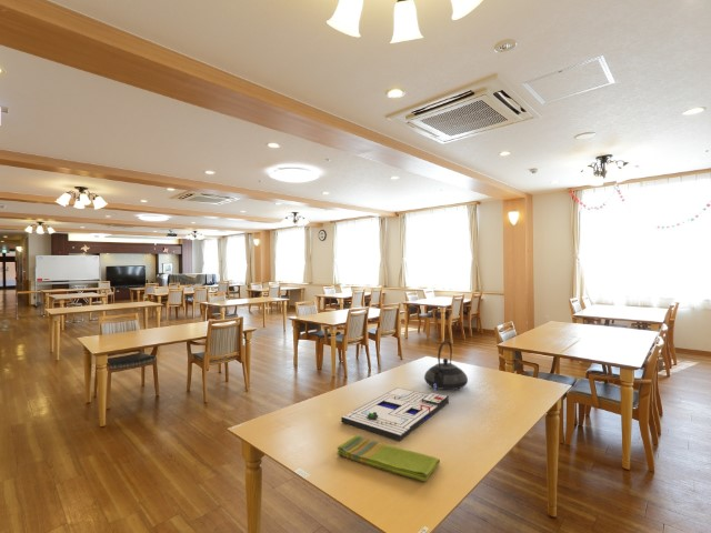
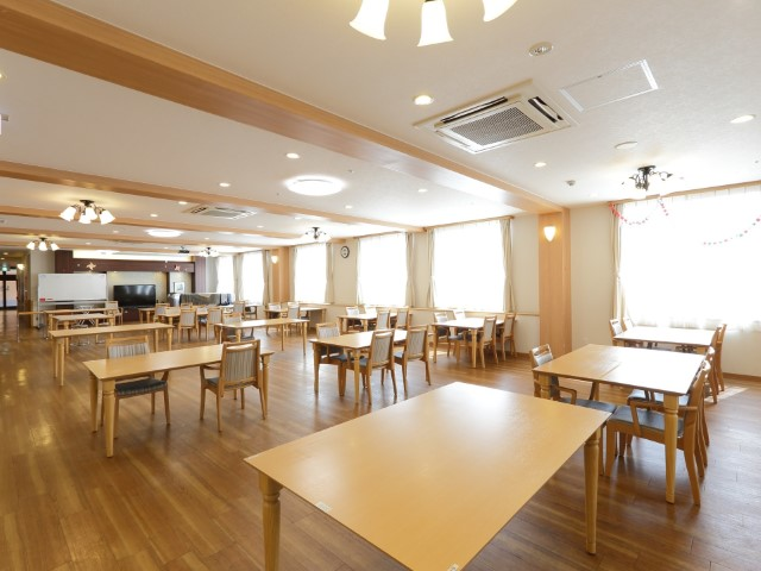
- dish towel [337,434,441,482]
- board game [340,384,450,442]
- teapot [423,339,469,391]
